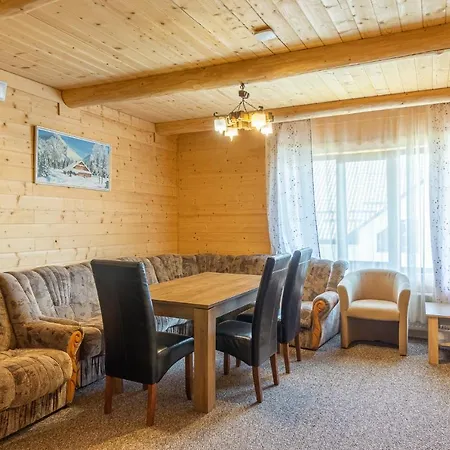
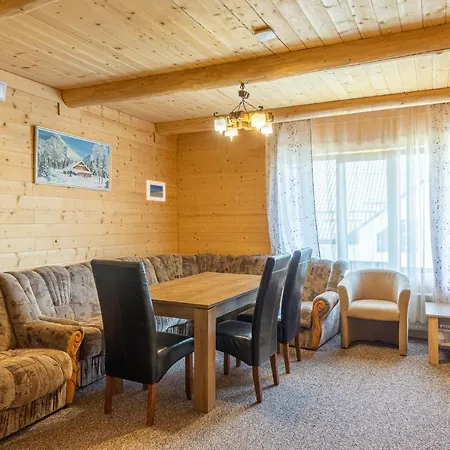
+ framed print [146,179,166,203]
